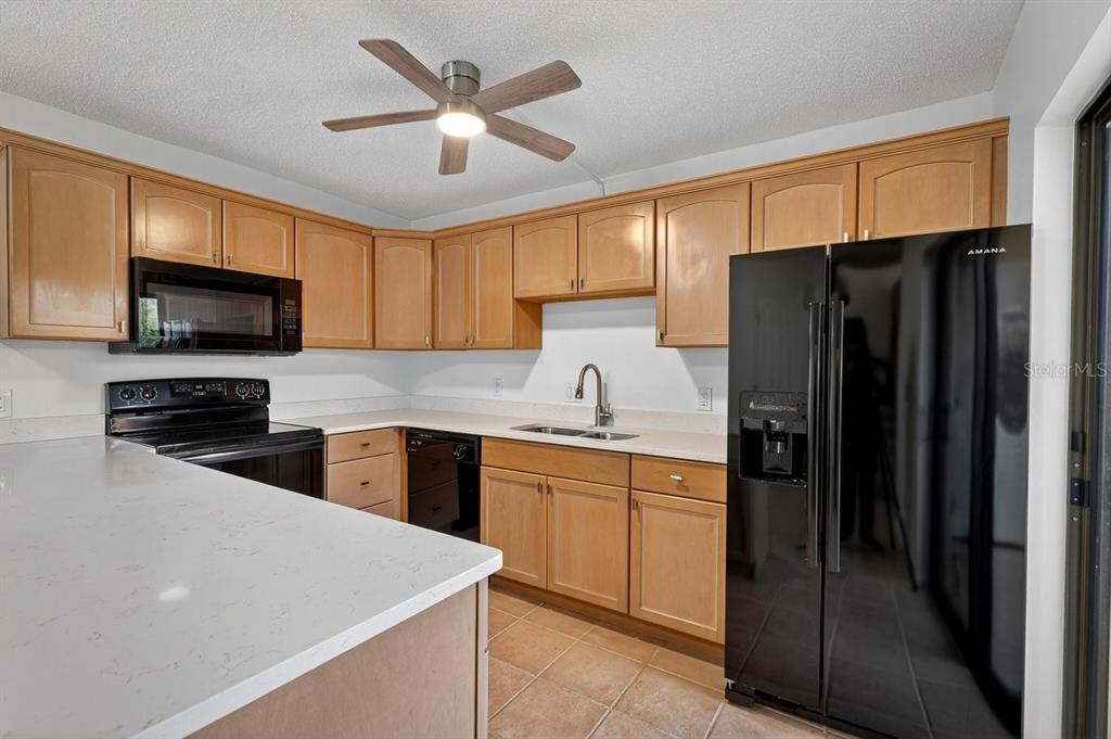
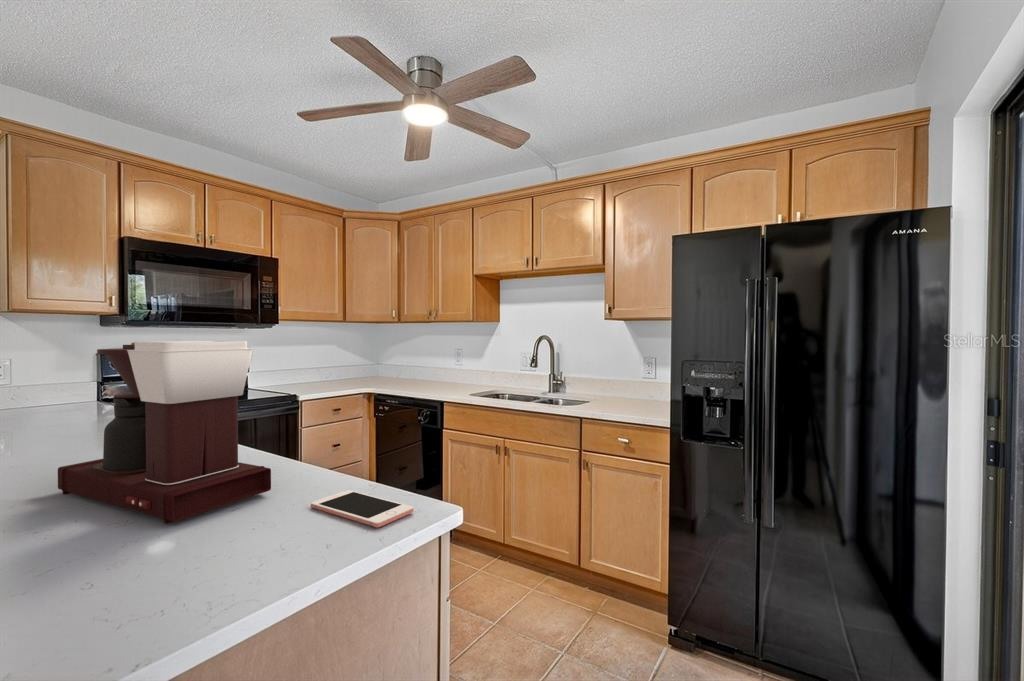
+ cell phone [310,489,414,528]
+ coffee maker [57,340,272,525]
